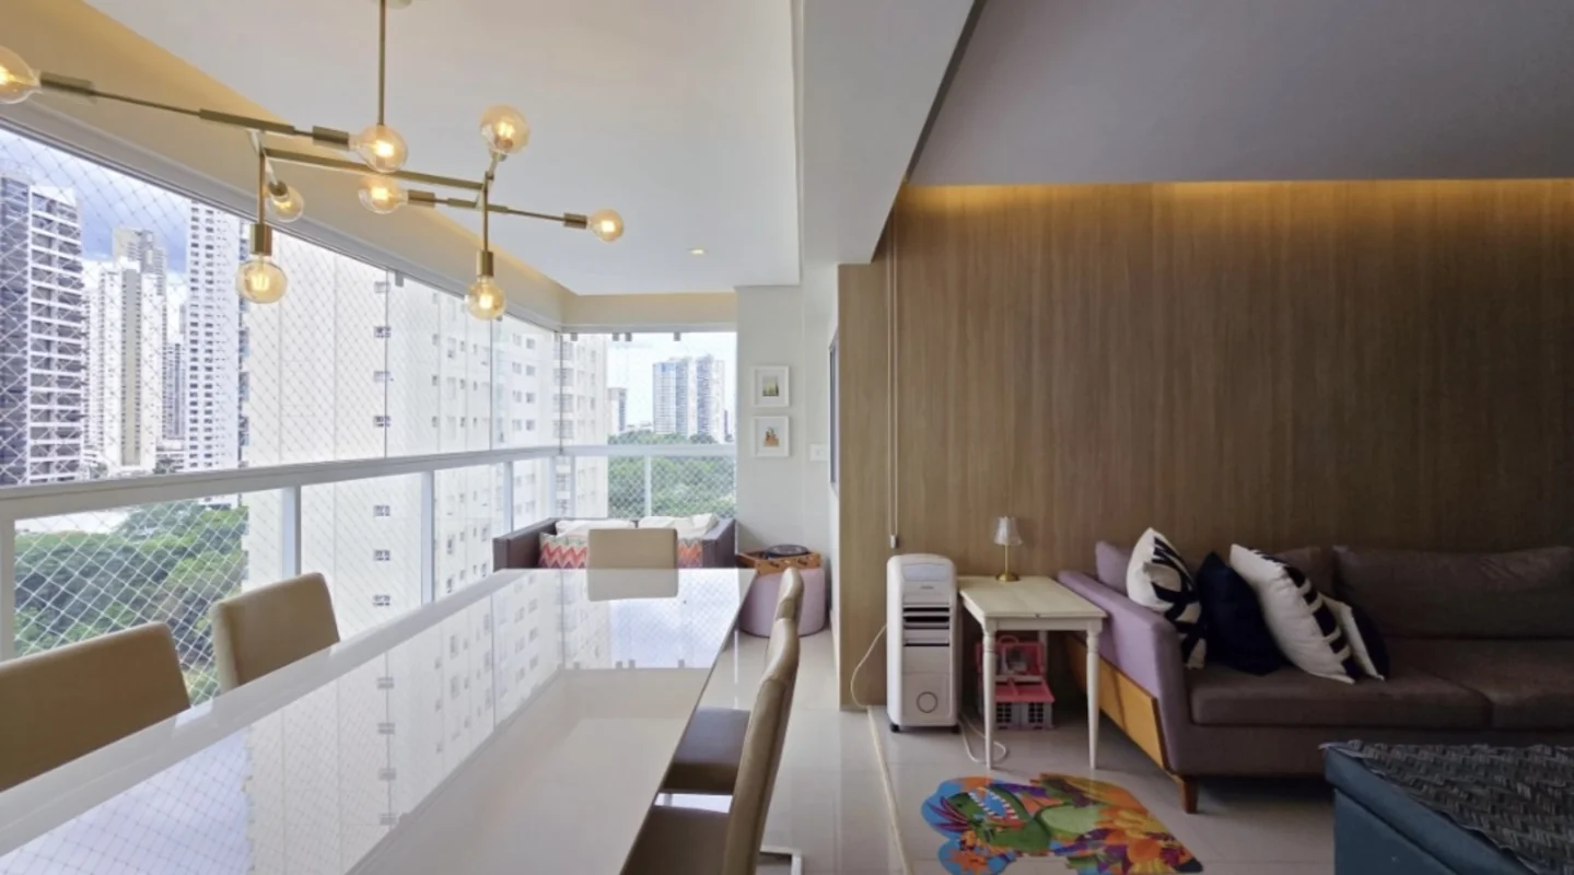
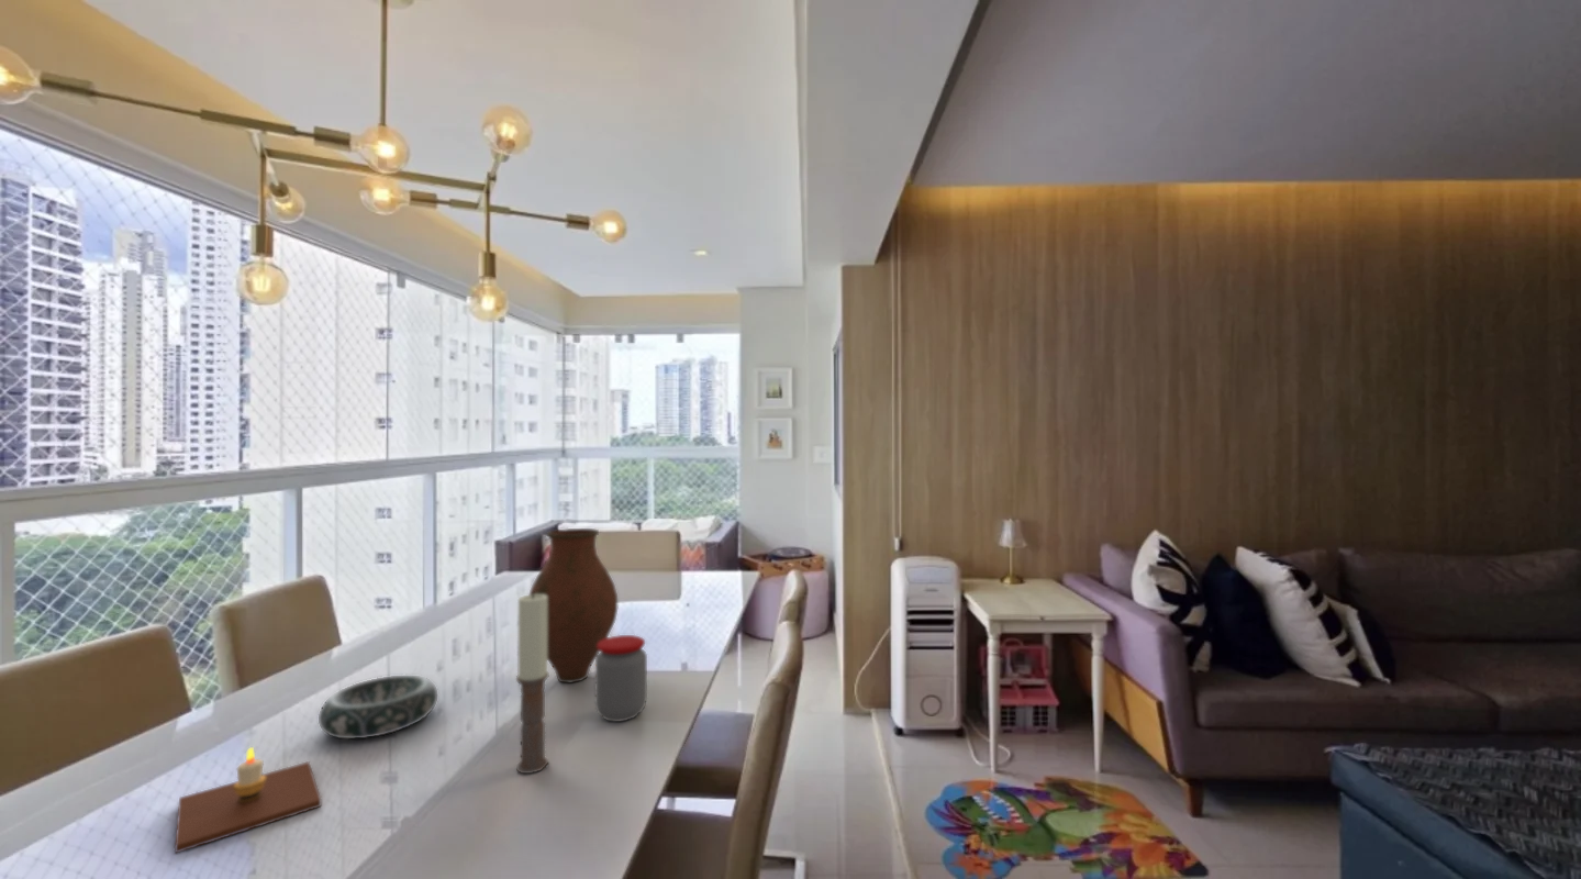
+ jar [594,634,648,723]
+ decorative bowl [318,675,438,739]
+ candle [515,592,550,775]
+ vase [527,527,619,683]
+ candle [174,746,322,855]
